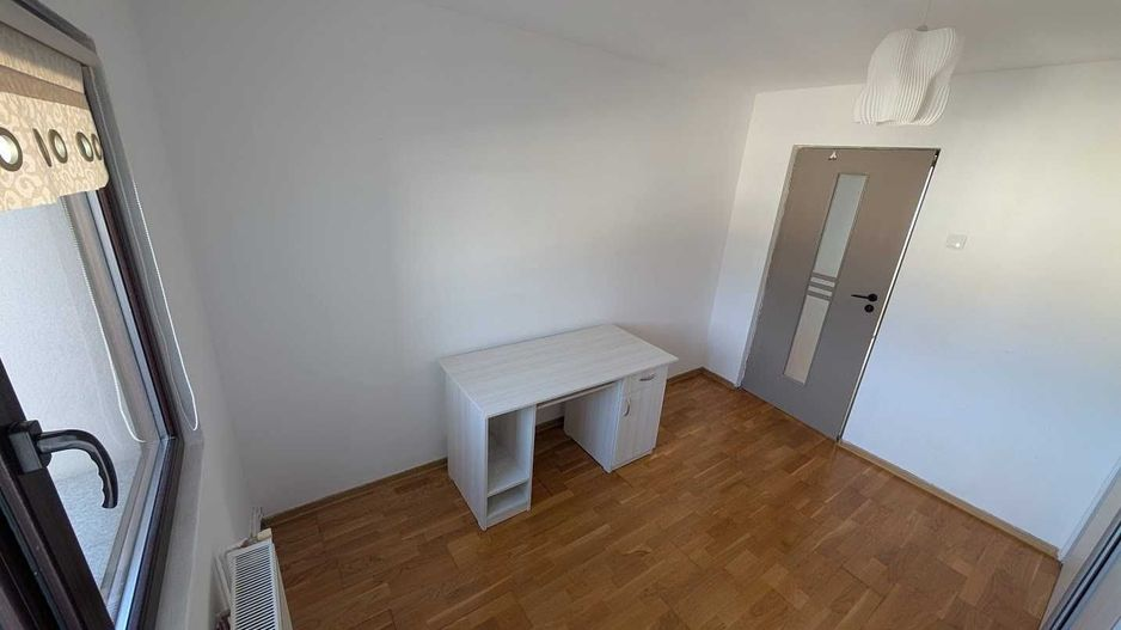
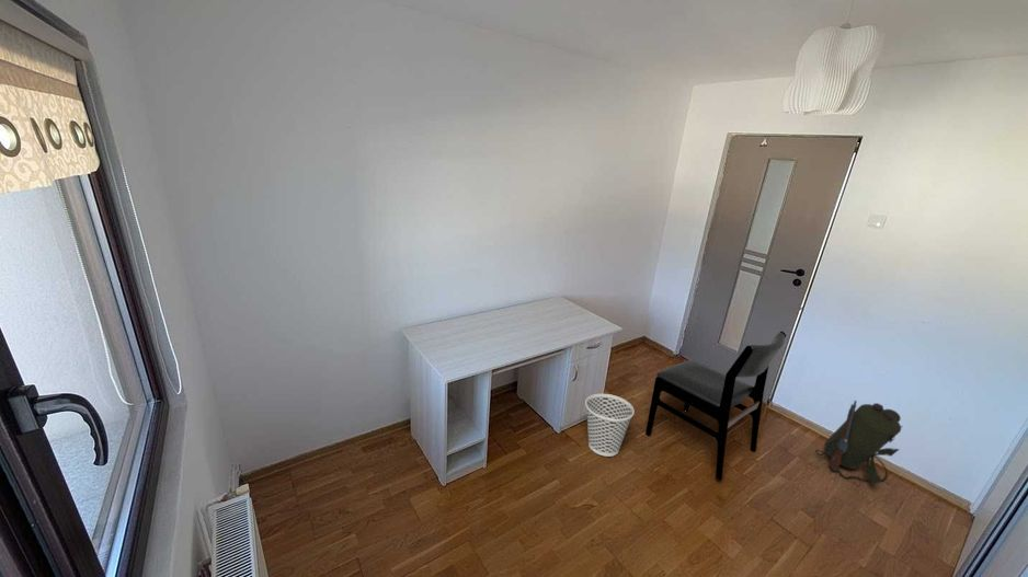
+ chair [644,331,787,481]
+ wastebasket [584,393,635,458]
+ backpack [814,400,904,486]
